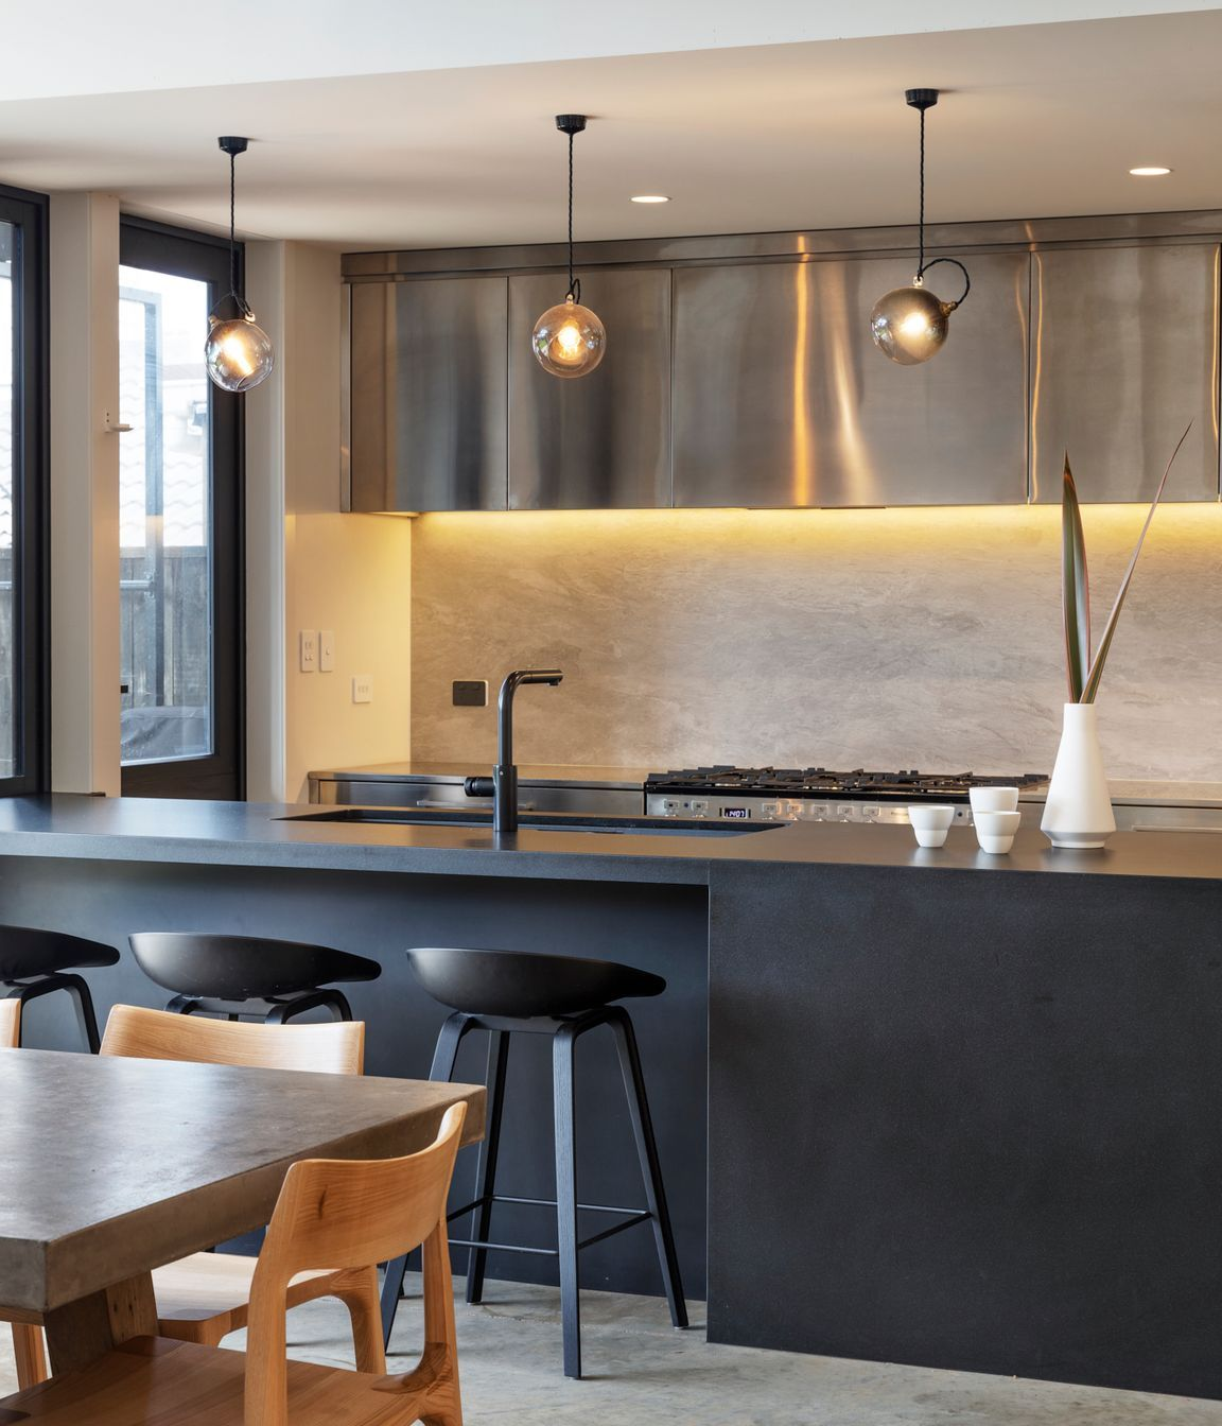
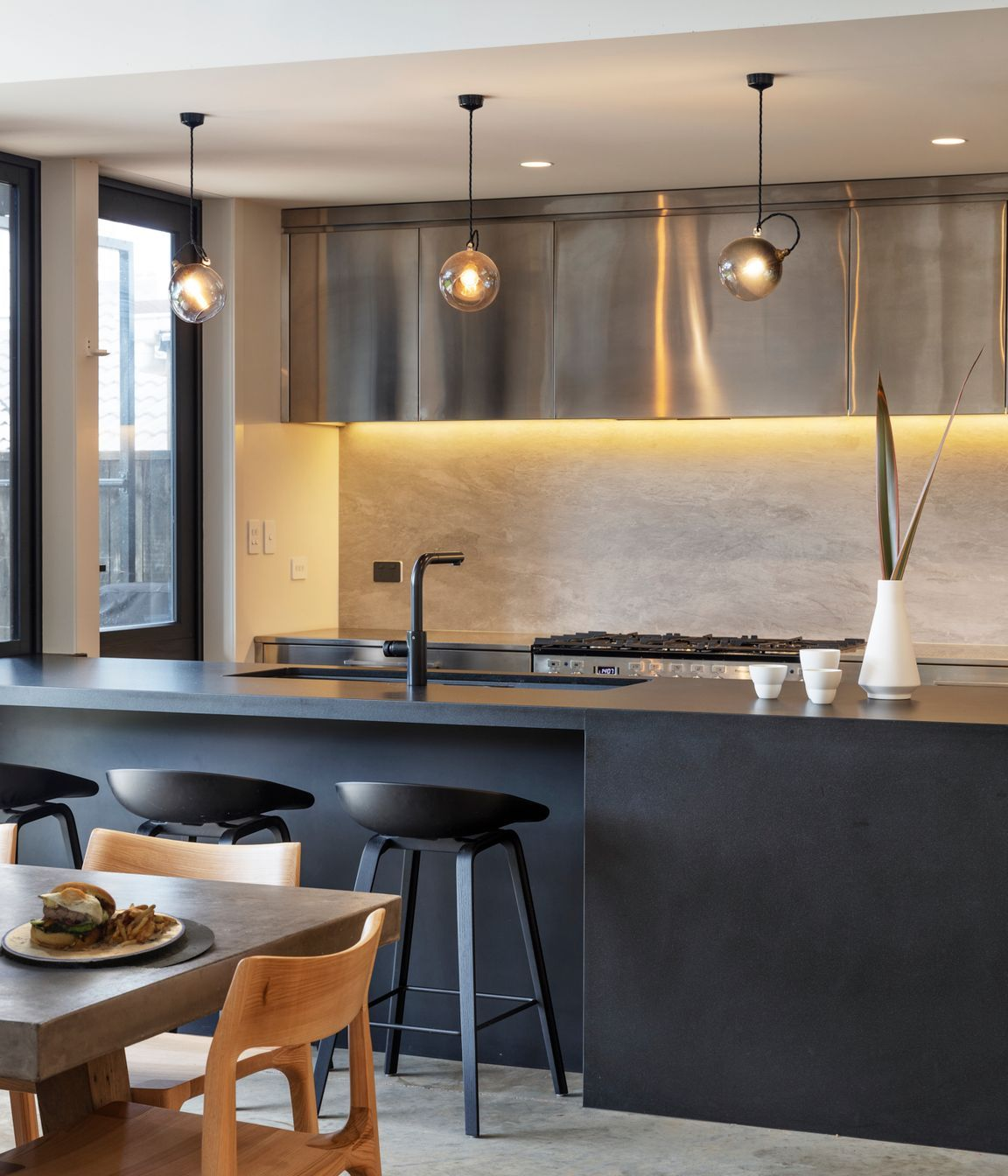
+ plate [0,881,215,970]
